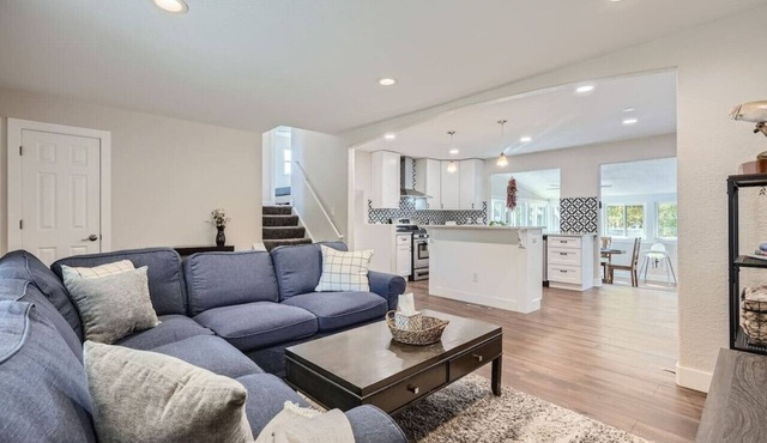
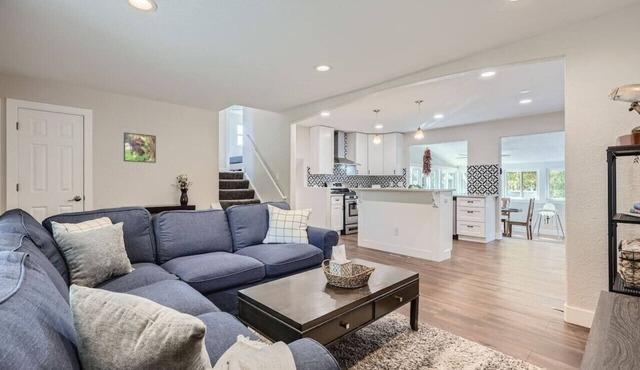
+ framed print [123,131,157,164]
